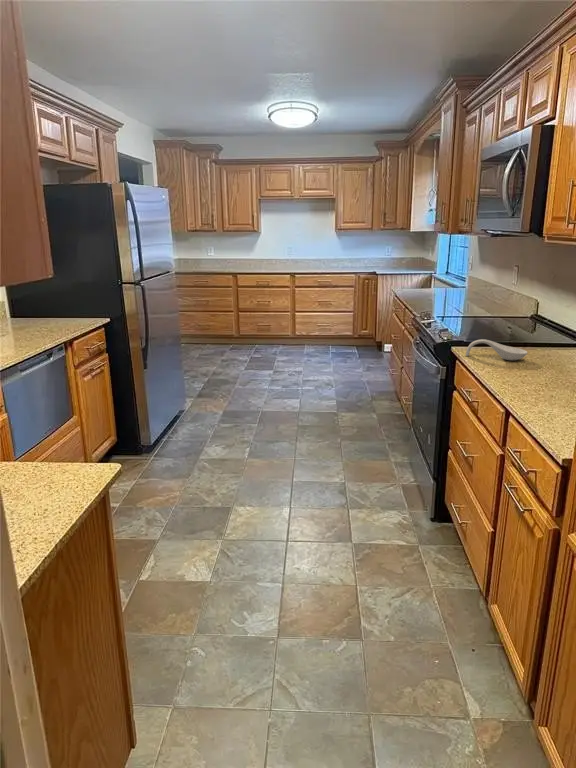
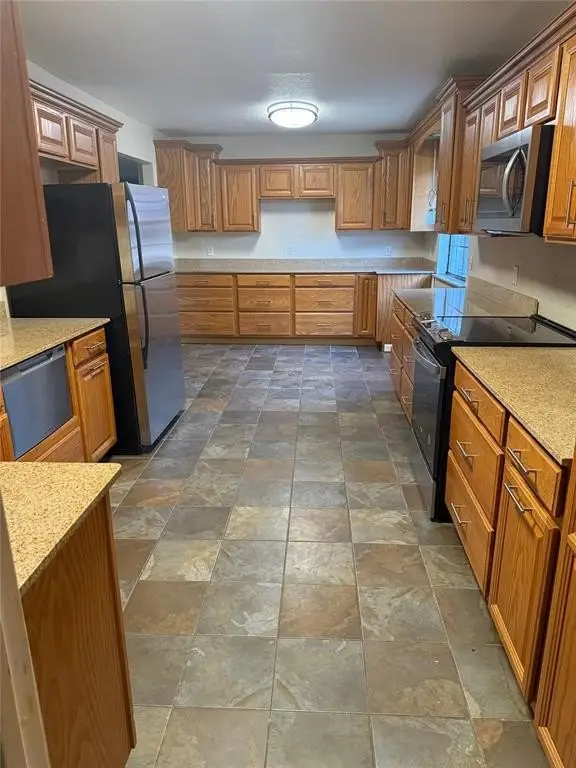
- spoon rest [465,338,528,361]
